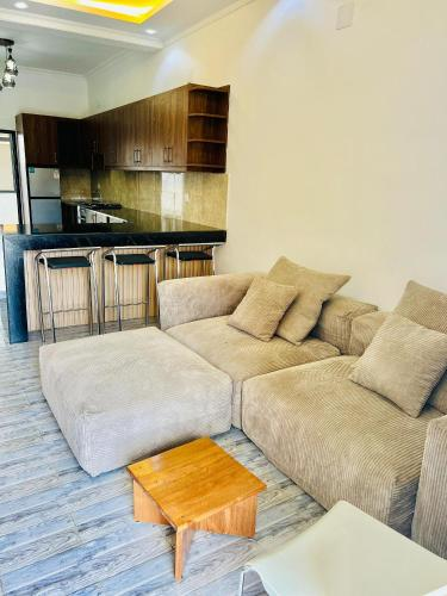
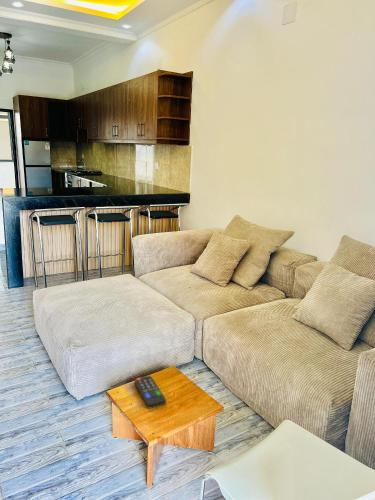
+ remote control [134,374,167,409]
